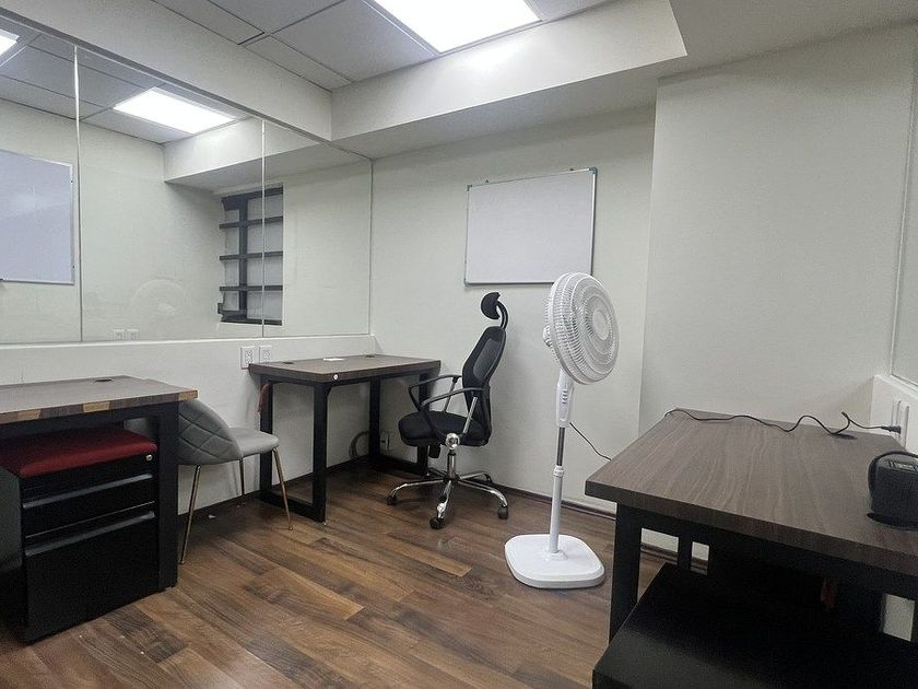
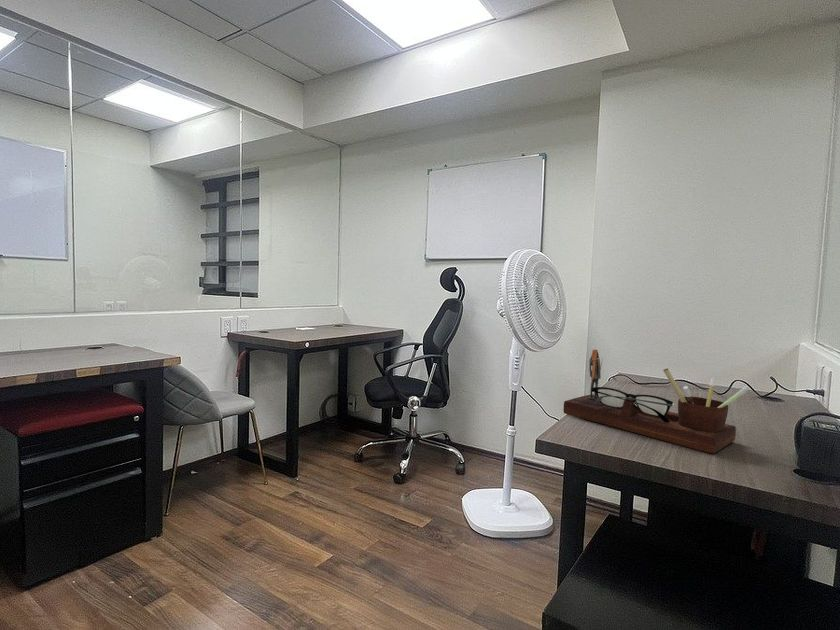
+ desk organizer [562,349,750,455]
